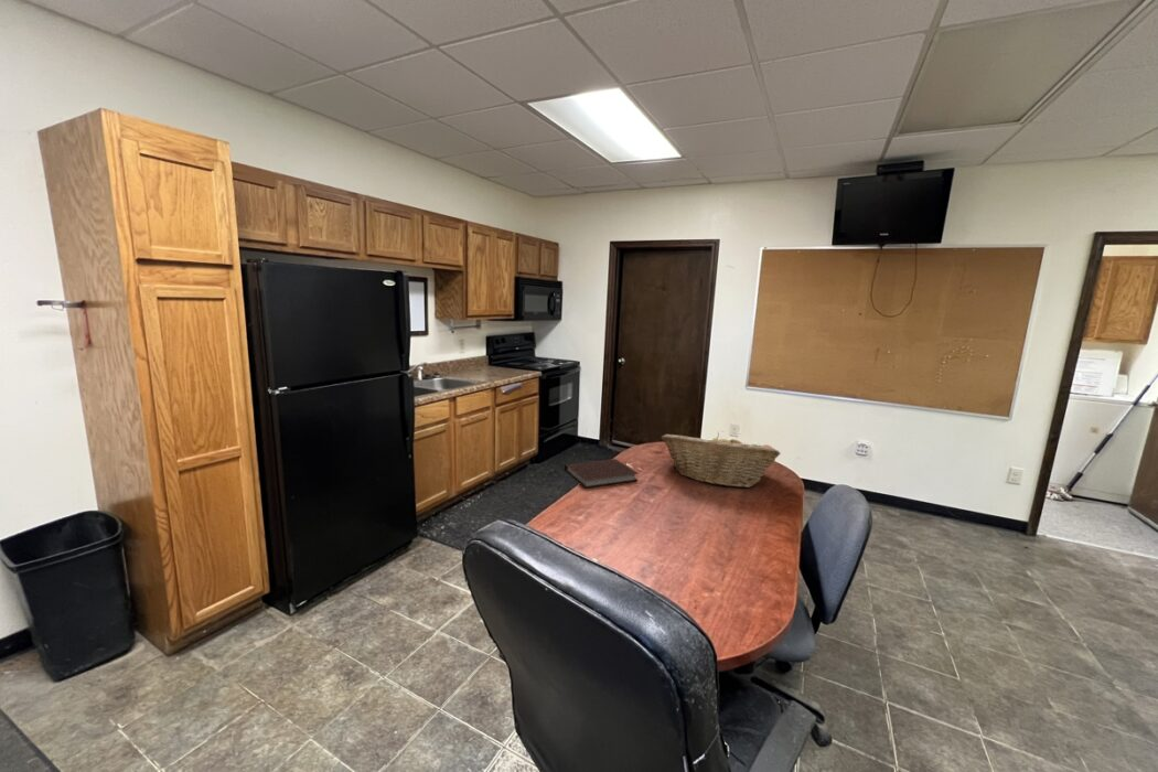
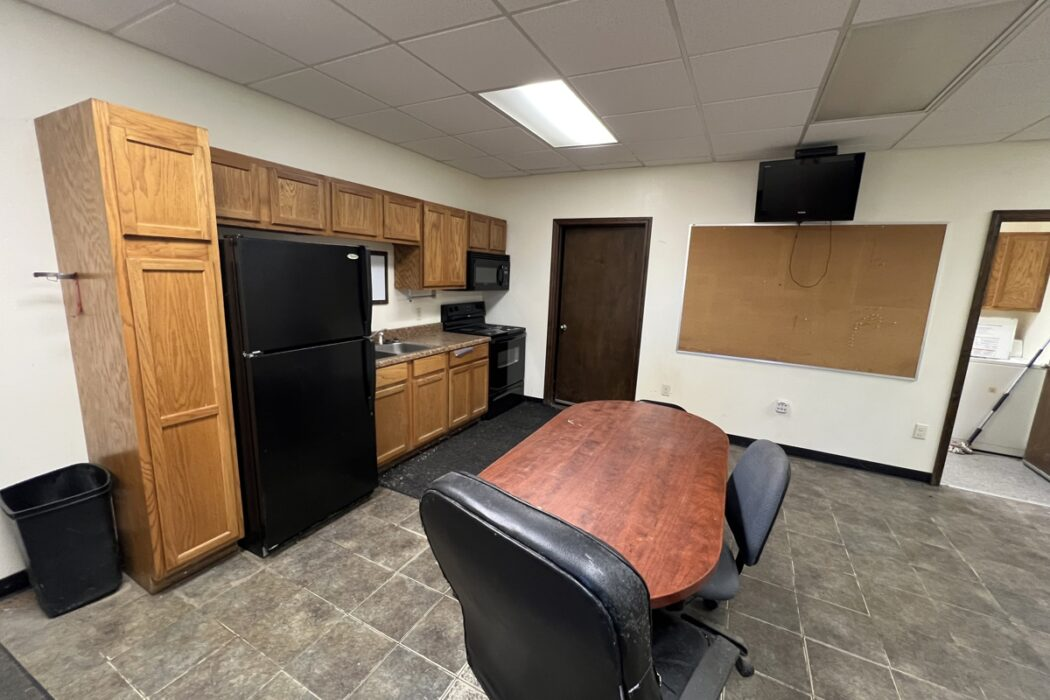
- fruit basket [660,431,782,489]
- notebook [564,458,640,489]
